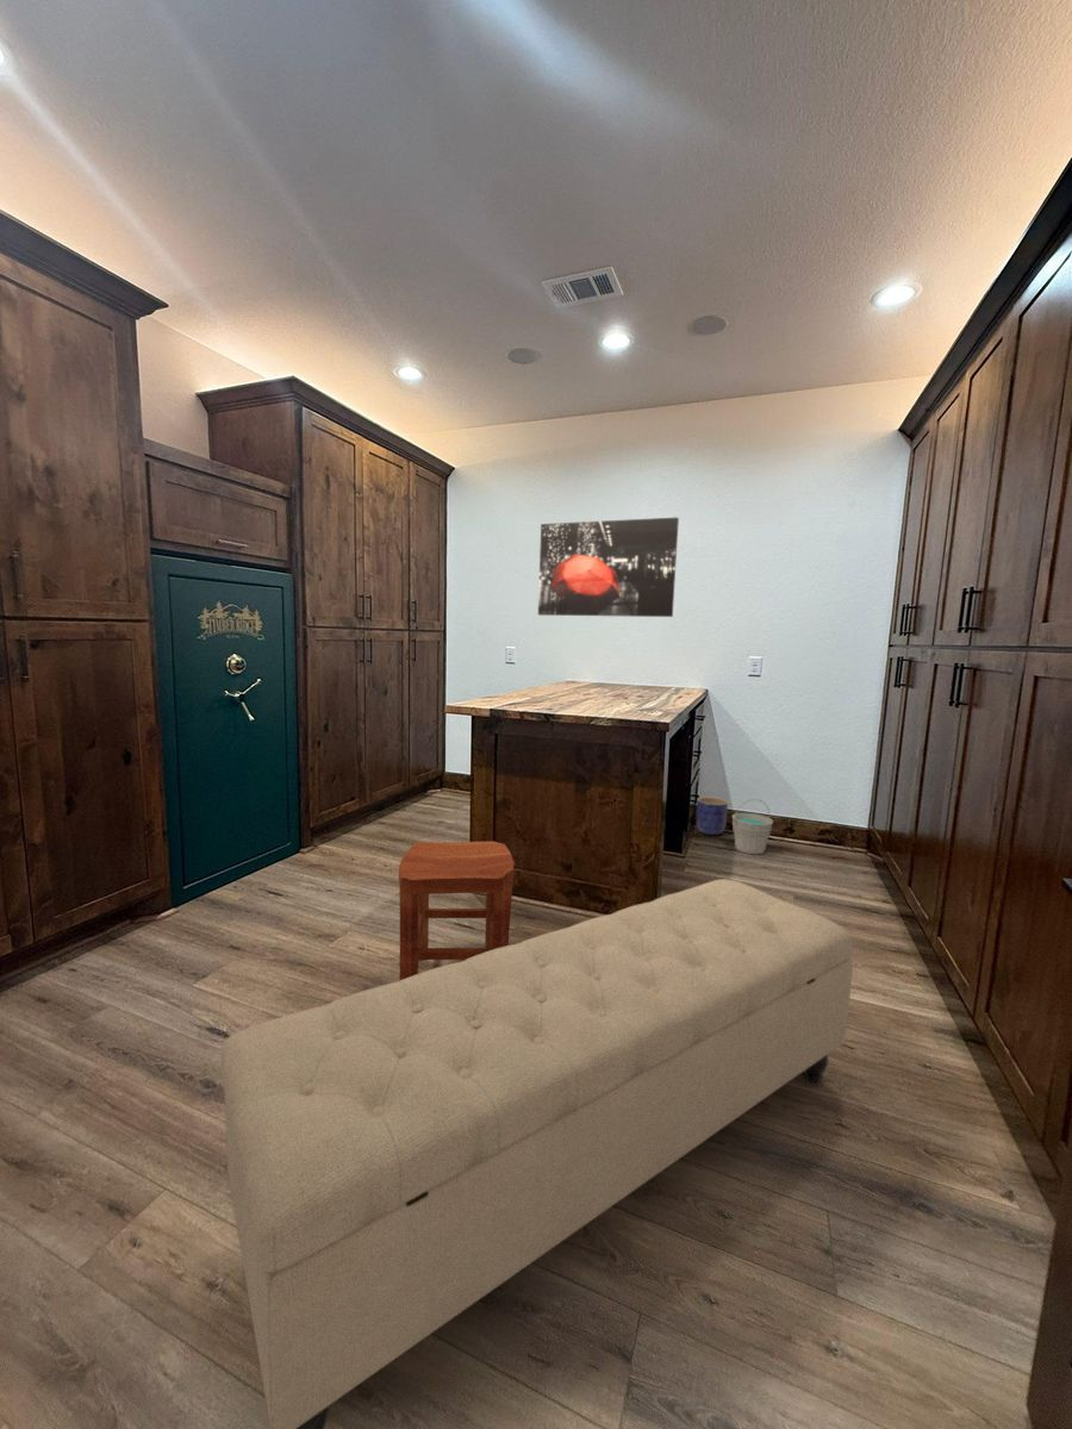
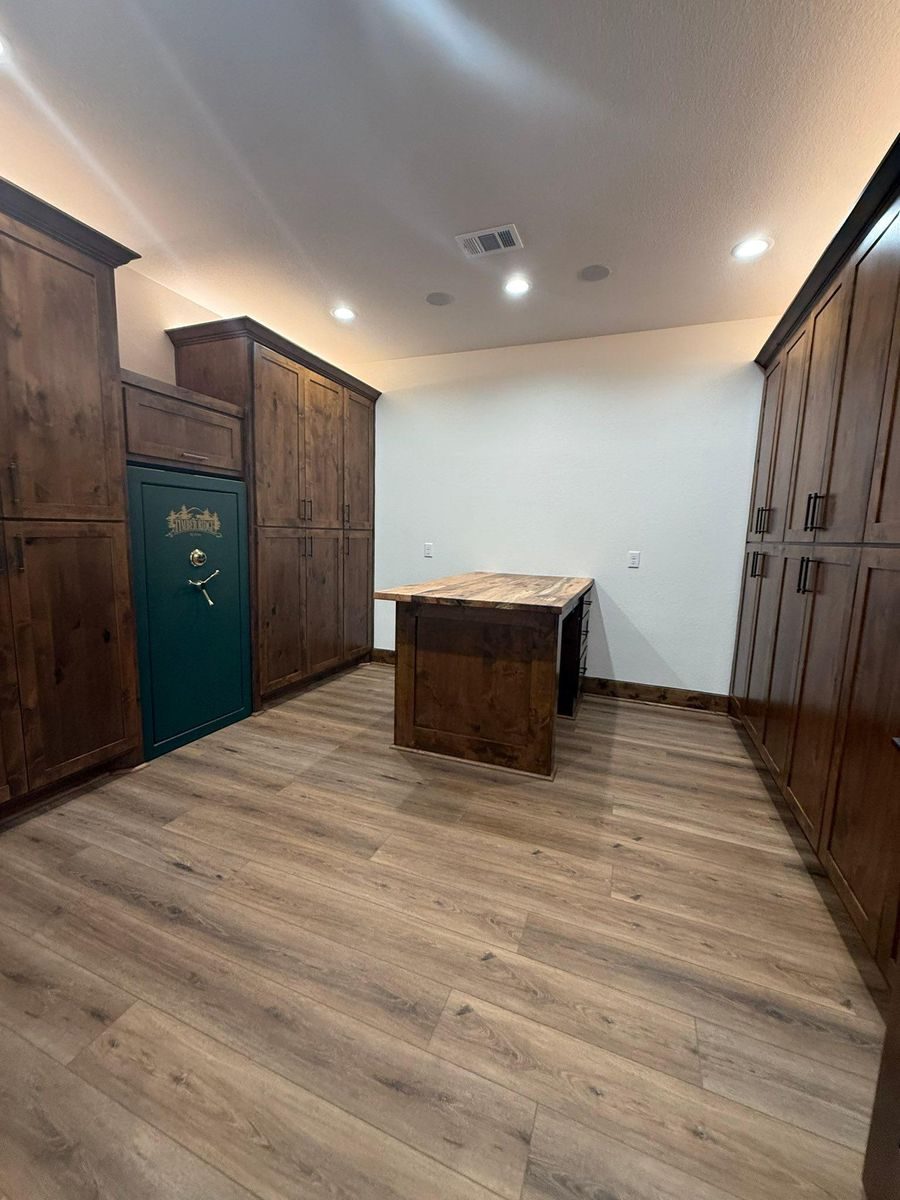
- wall art [537,516,680,618]
- bucket [731,798,774,855]
- stool [398,841,516,981]
- bench [219,878,854,1429]
- planter [694,795,729,836]
